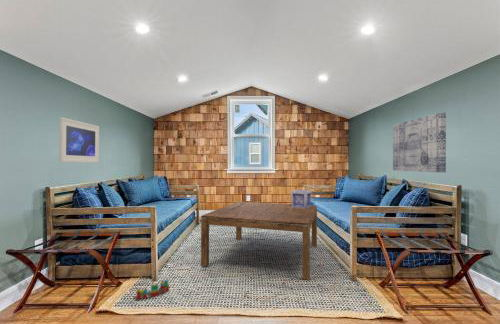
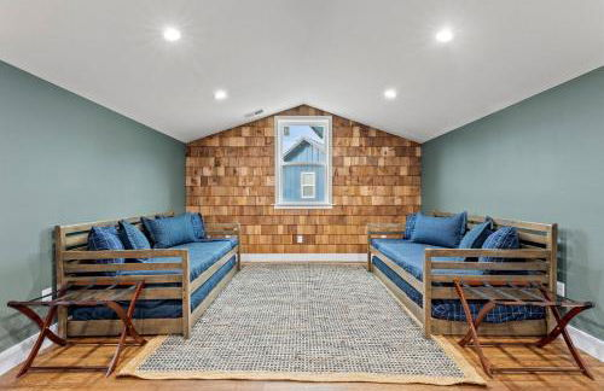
- toy train [132,279,171,301]
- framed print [58,116,100,163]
- coffee table [200,201,318,281]
- wooden crate [290,189,312,209]
- wall art [392,111,447,173]
